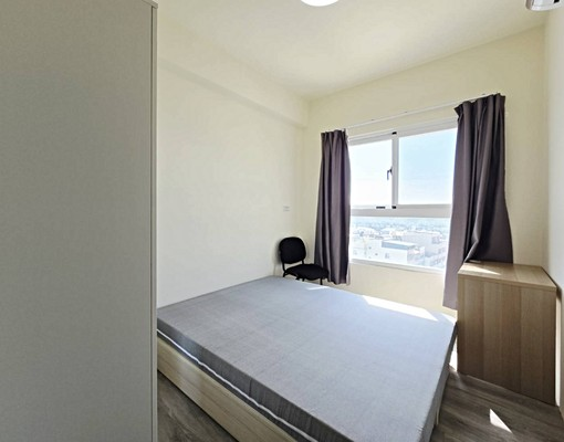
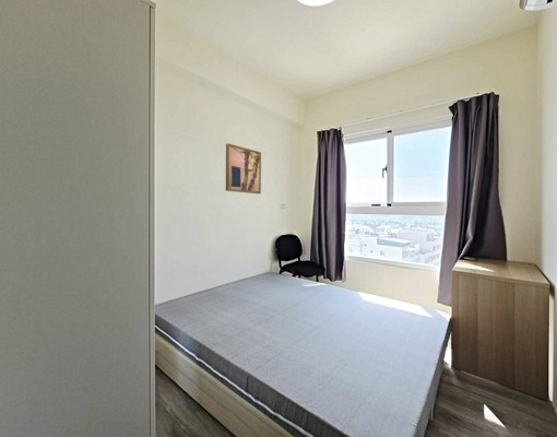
+ wall art [225,142,262,194]
